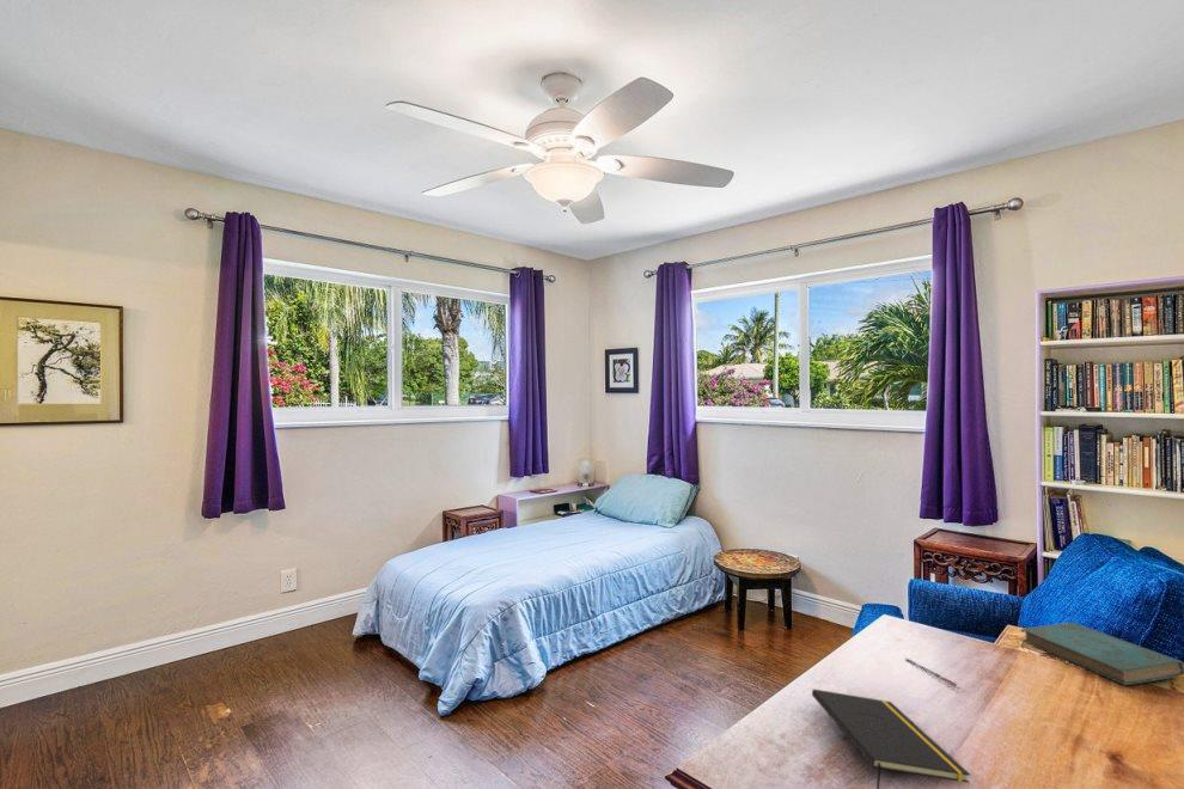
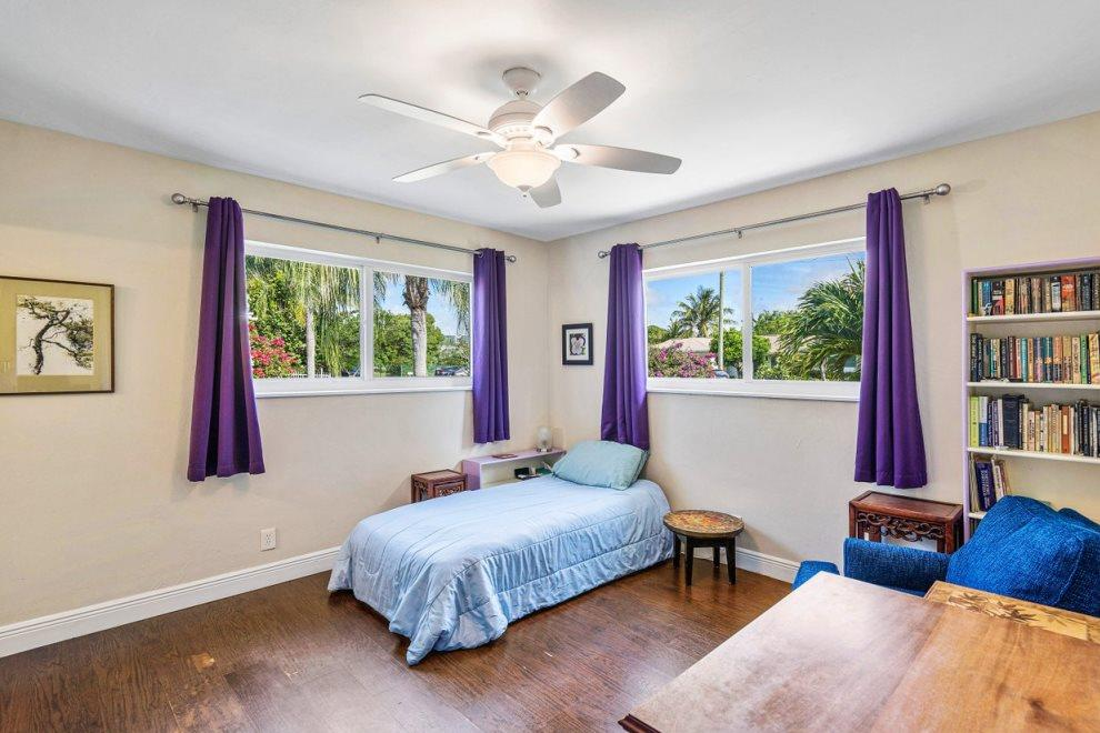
- book [1020,622,1184,686]
- pen [904,656,959,687]
- notepad [811,687,971,789]
